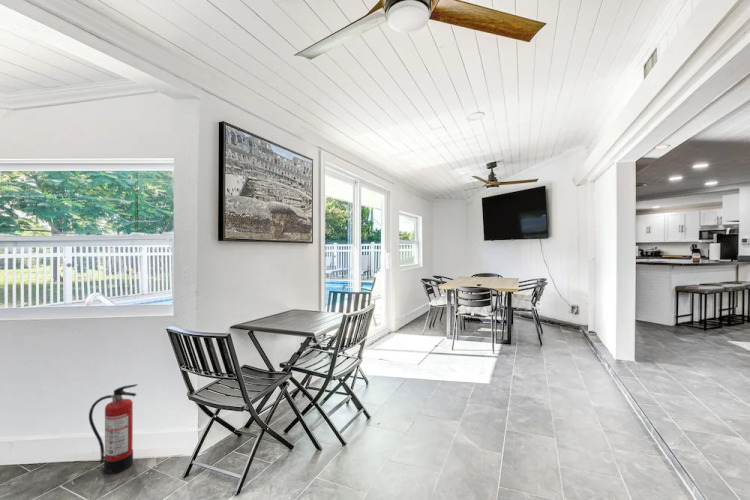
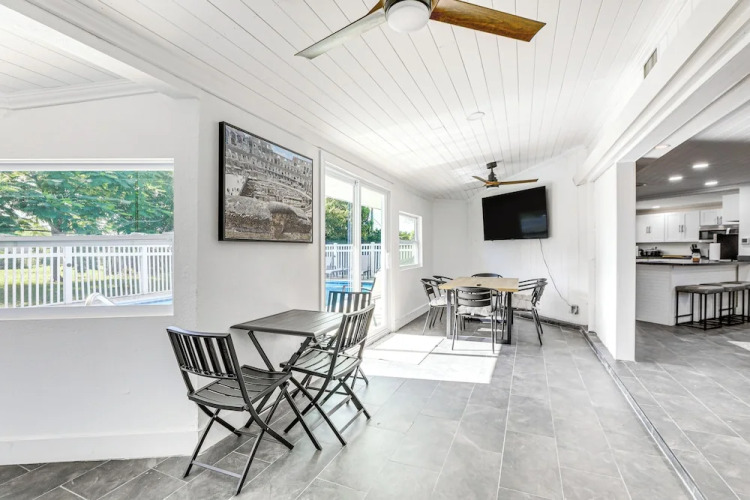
- fire extinguisher [88,383,139,475]
